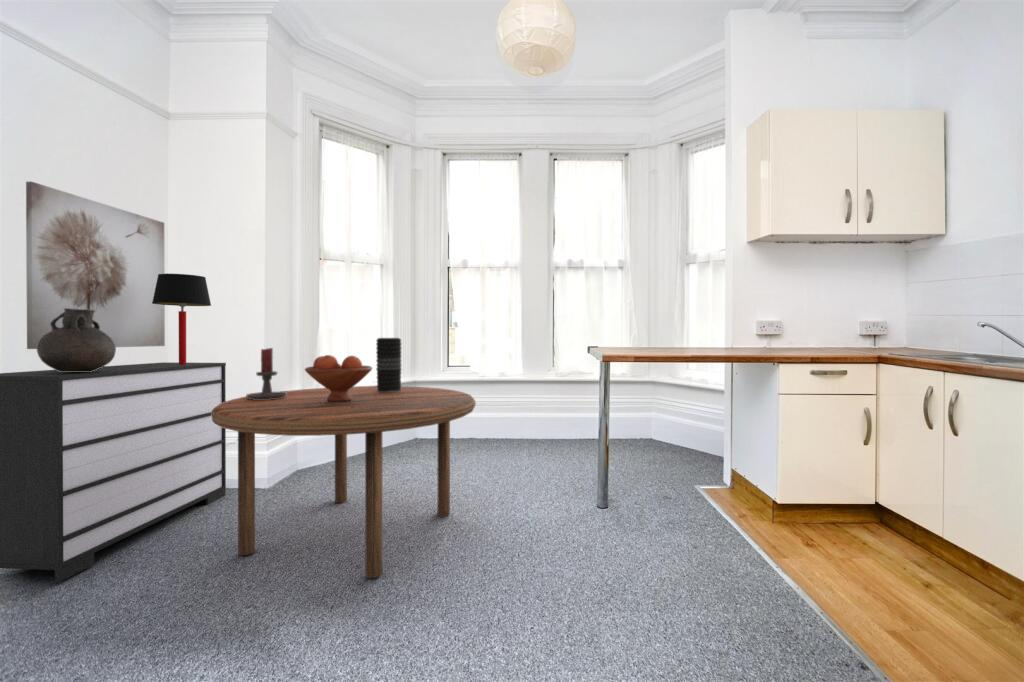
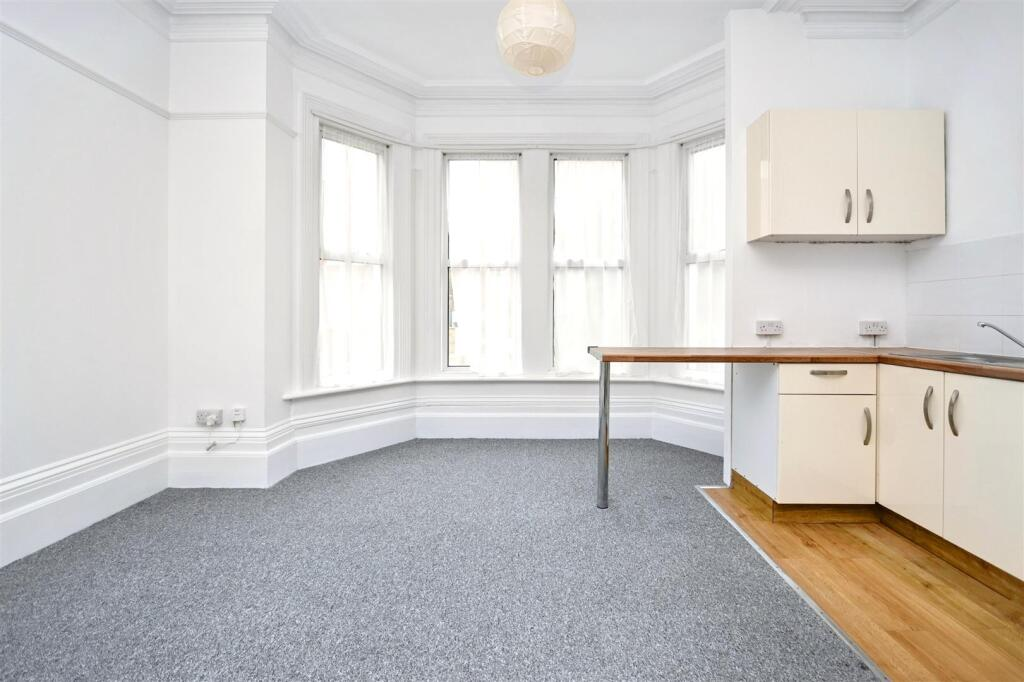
- dining table [211,385,477,579]
- dresser [0,362,227,584]
- vase [36,308,117,372]
- table lamp [152,273,212,365]
- fruit bowl [304,354,373,402]
- candle holder [245,347,287,400]
- vase [375,337,402,392]
- wall art [25,180,166,350]
